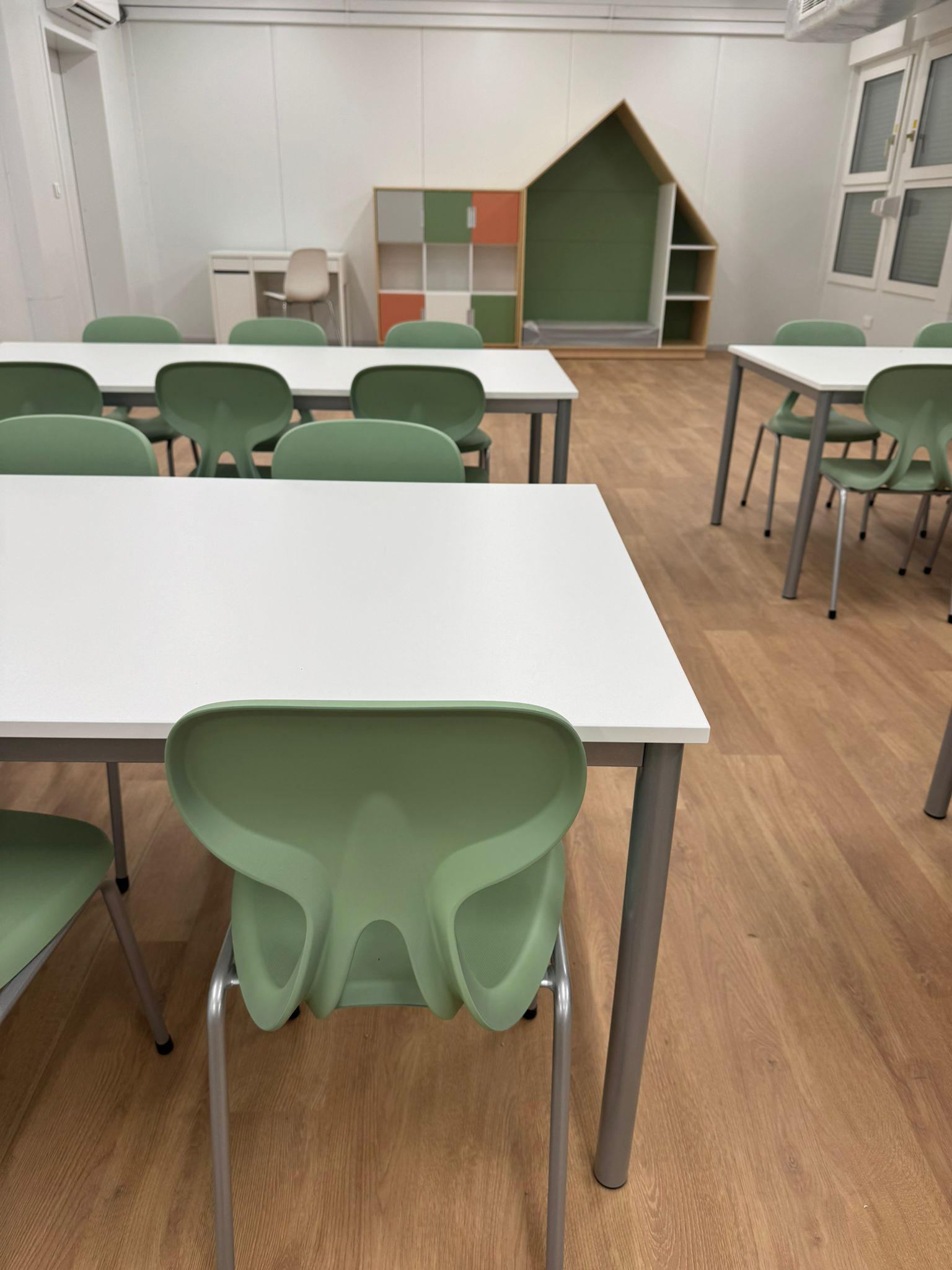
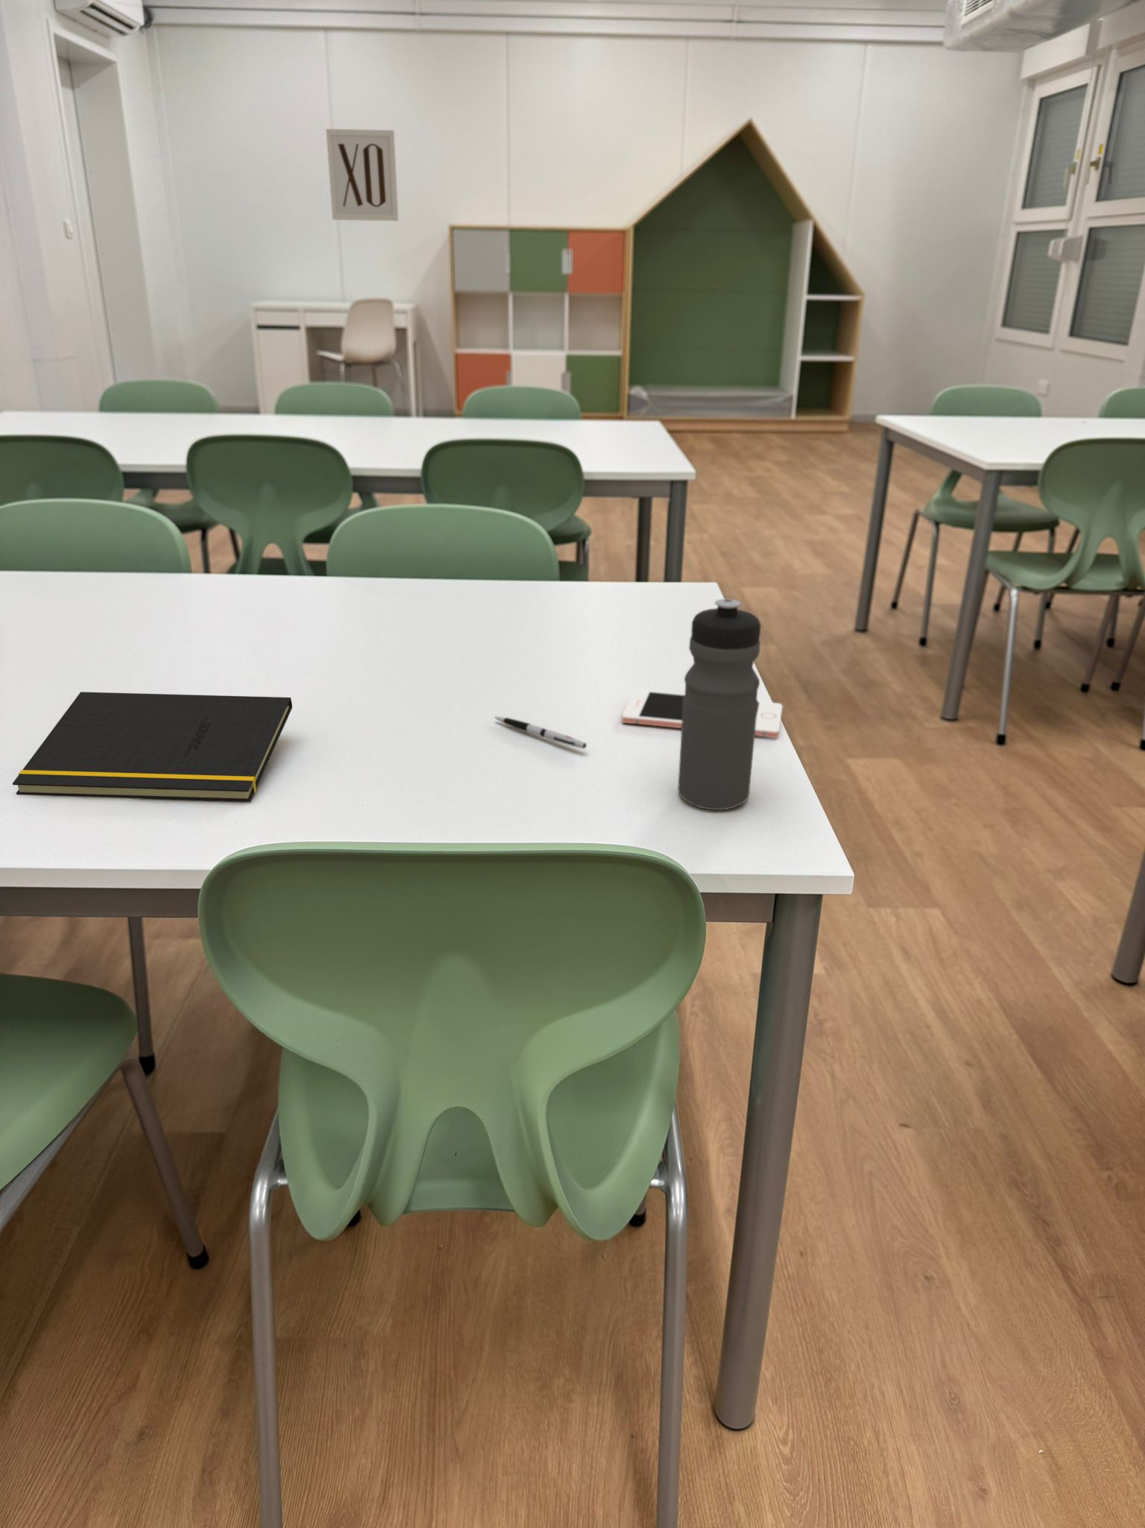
+ water bottle [677,598,761,810]
+ cell phone [621,689,783,739]
+ pen [493,716,587,750]
+ wall art [325,129,399,221]
+ notepad [12,691,293,803]
